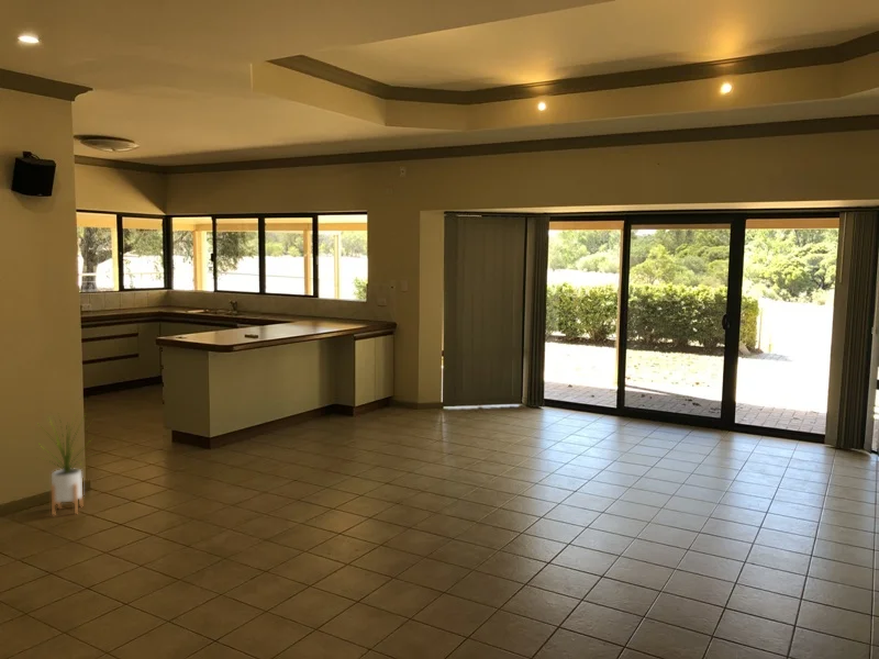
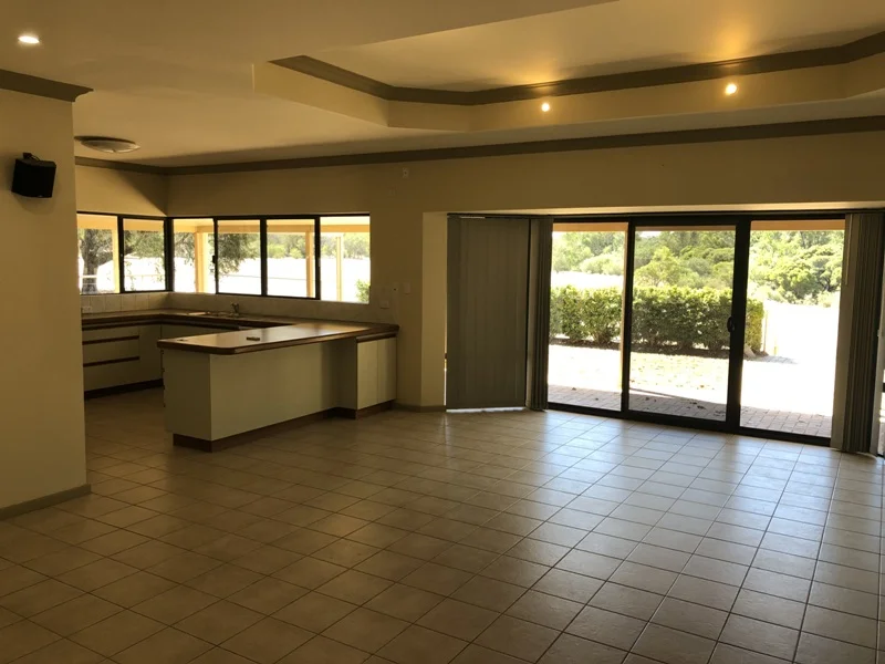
- house plant [34,409,100,516]
